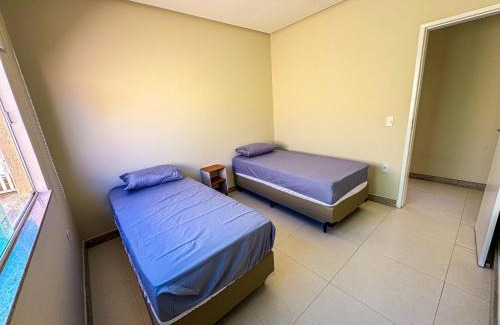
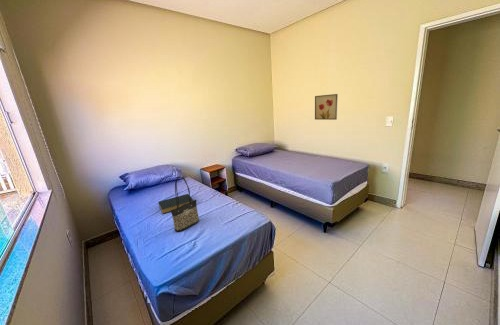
+ hardback book [158,193,194,215]
+ wall art [314,93,339,121]
+ tote bag [170,176,200,233]
